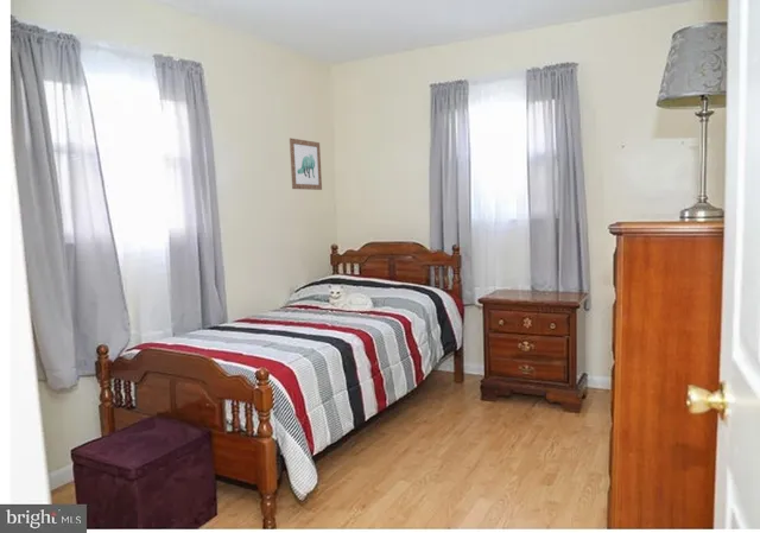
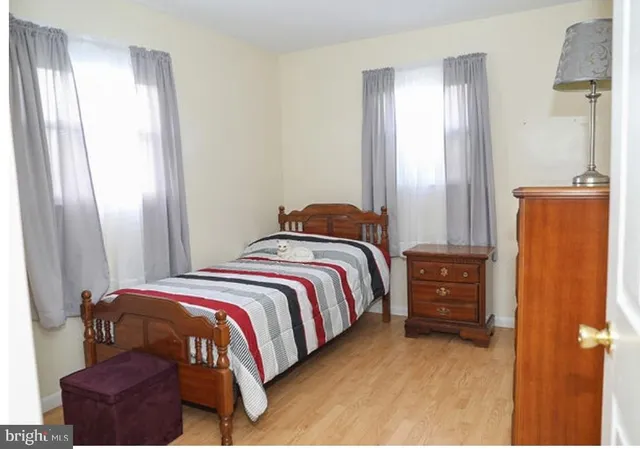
- wall art [289,138,323,191]
